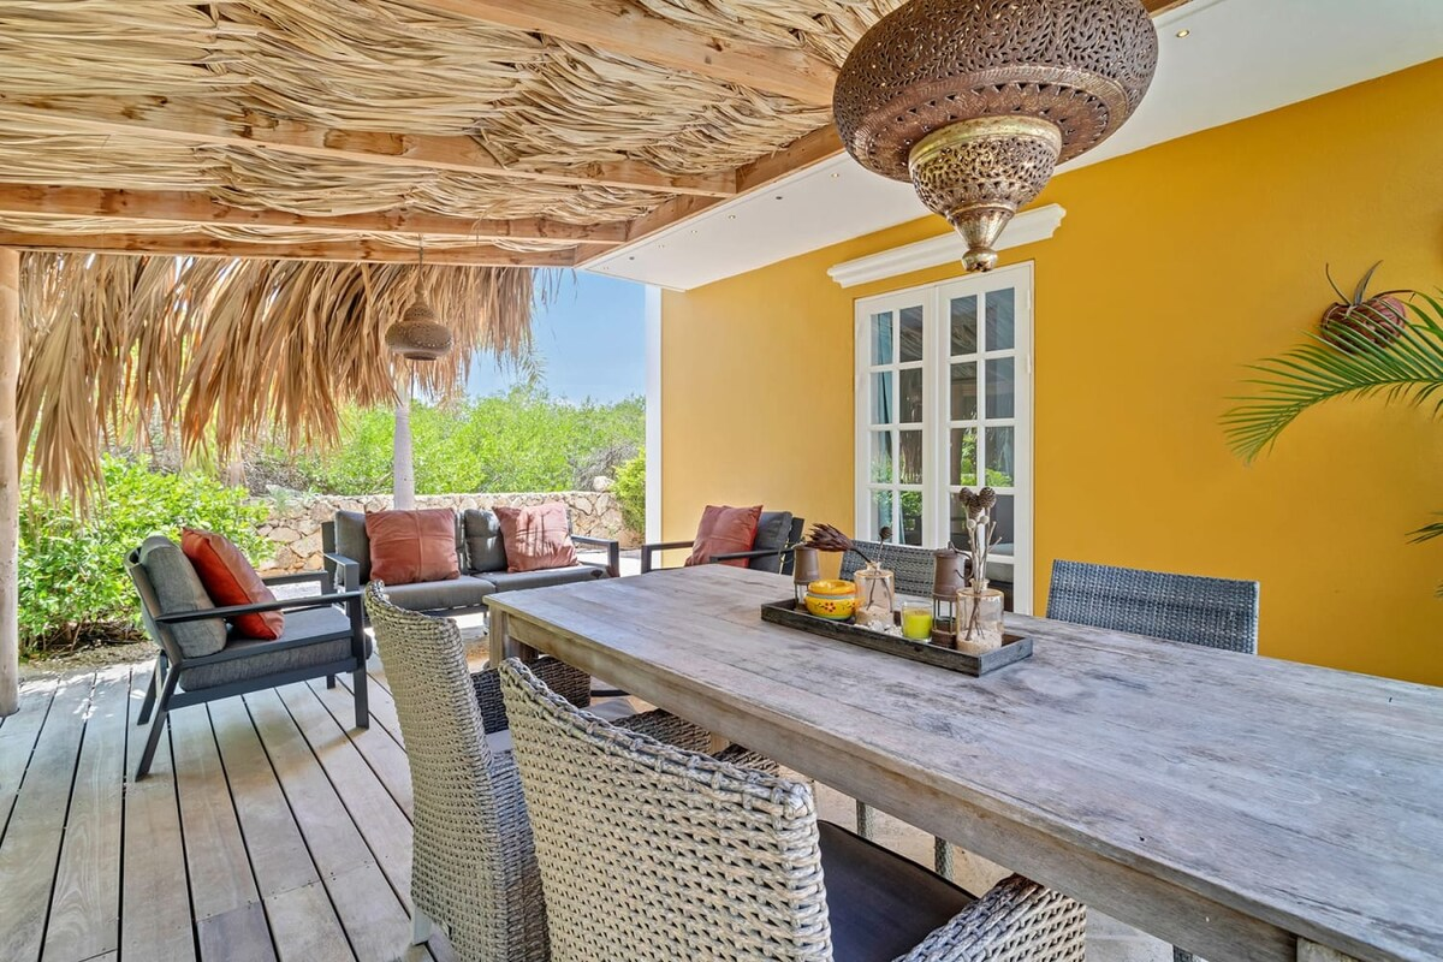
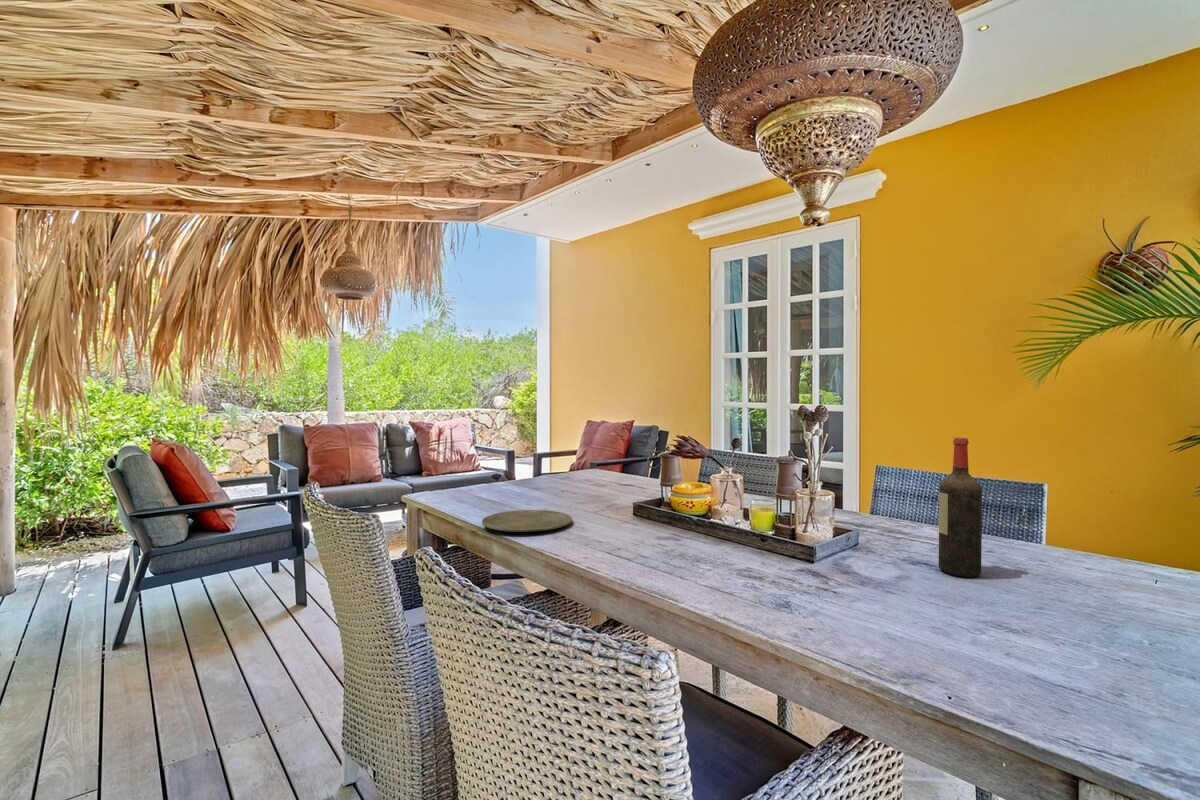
+ wine bottle [938,437,983,578]
+ plate [481,509,573,533]
